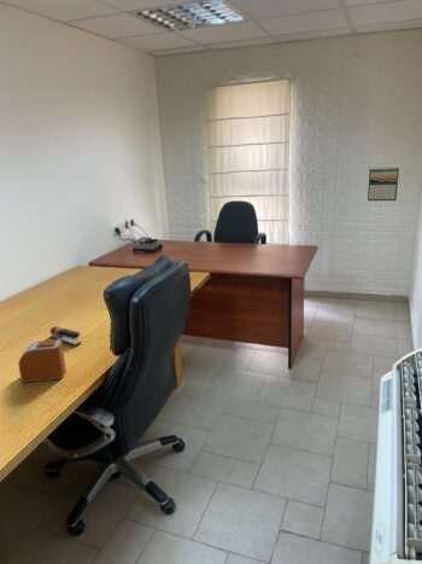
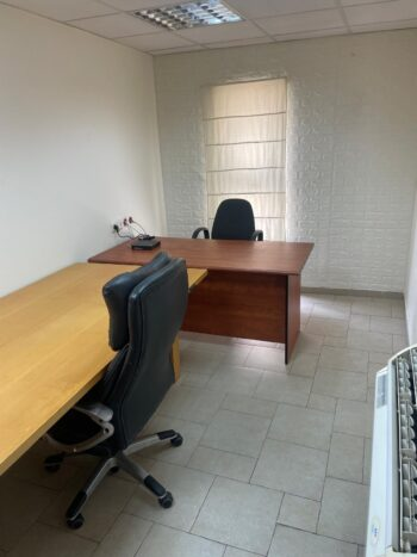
- stapler [49,325,82,347]
- alarm clock [18,338,68,384]
- calendar [367,165,400,202]
